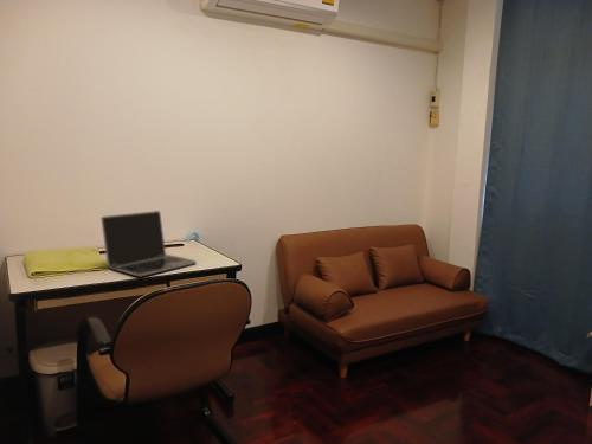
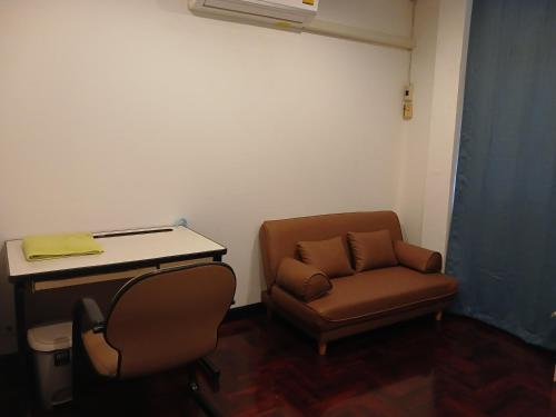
- laptop [99,210,198,277]
